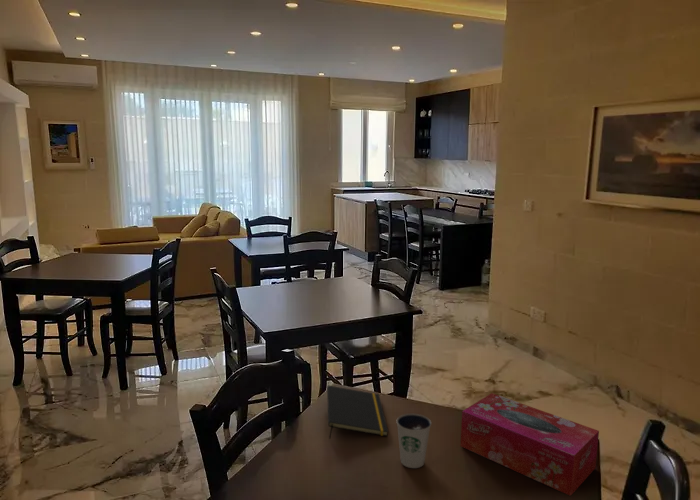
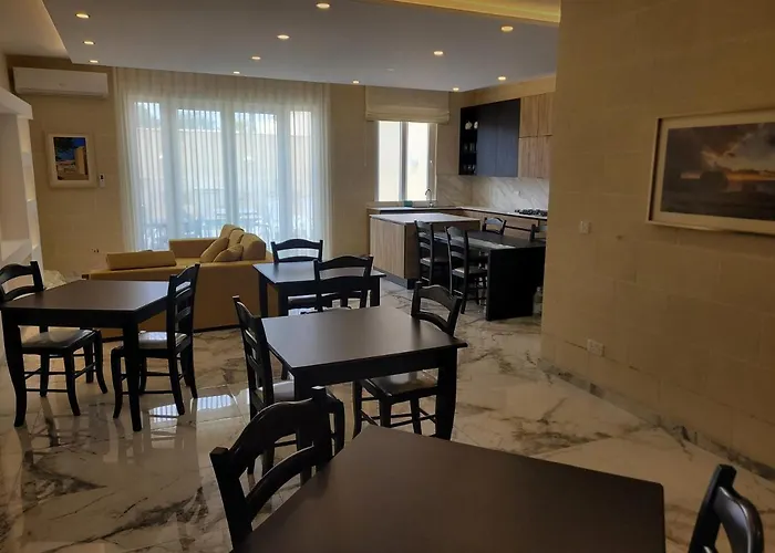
- tissue box [460,392,600,497]
- notepad [326,385,389,440]
- dixie cup [395,412,432,469]
